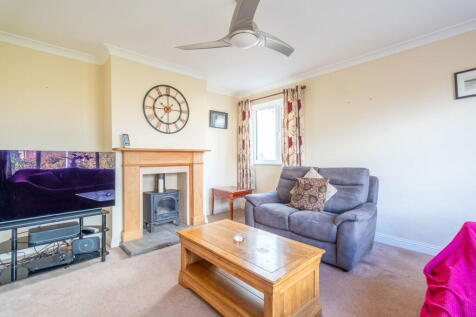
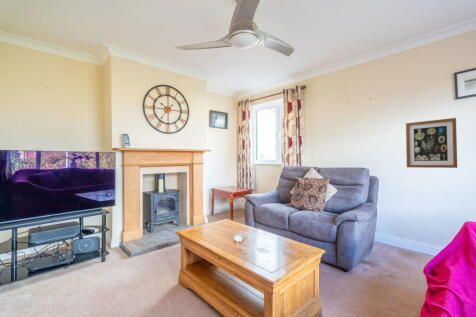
+ wall art [405,117,458,169]
